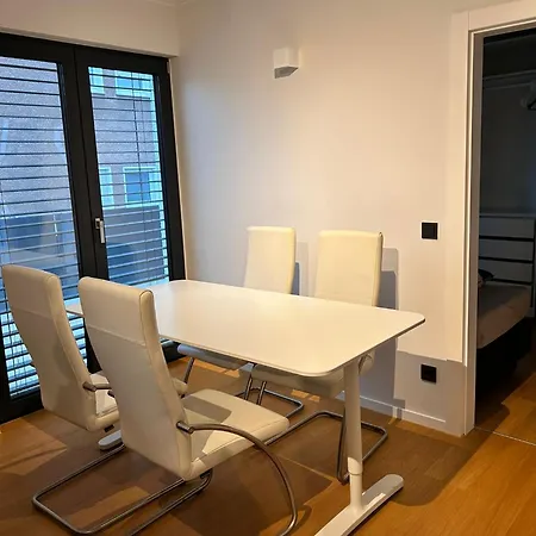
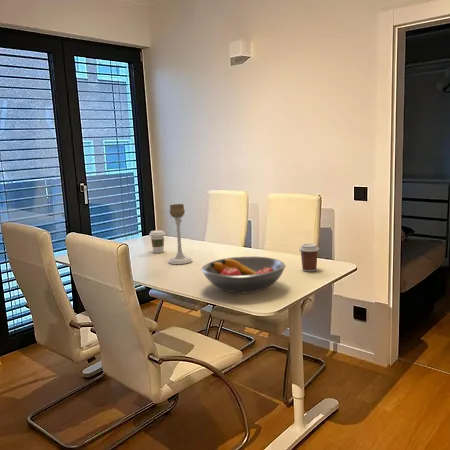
+ coffee cup [298,242,320,273]
+ candle holder [168,203,193,265]
+ coffee cup [149,229,166,254]
+ fruit bowl [201,255,286,294]
